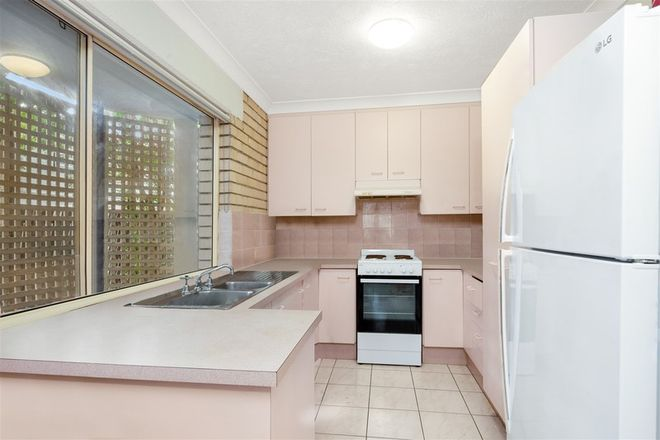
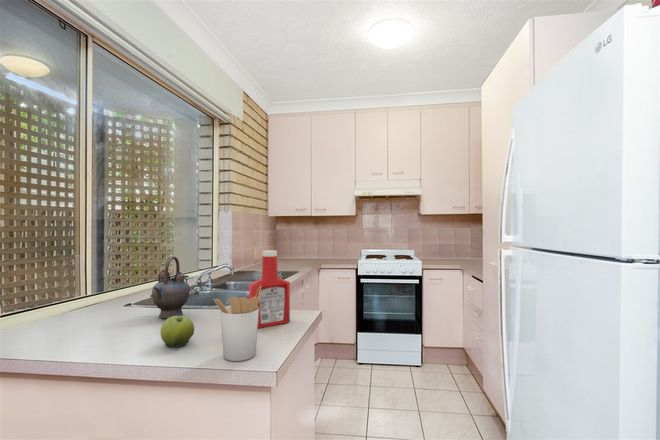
+ utensil holder [212,286,261,362]
+ soap bottle [248,249,291,329]
+ fruit [160,315,195,348]
+ teapot [149,255,191,319]
